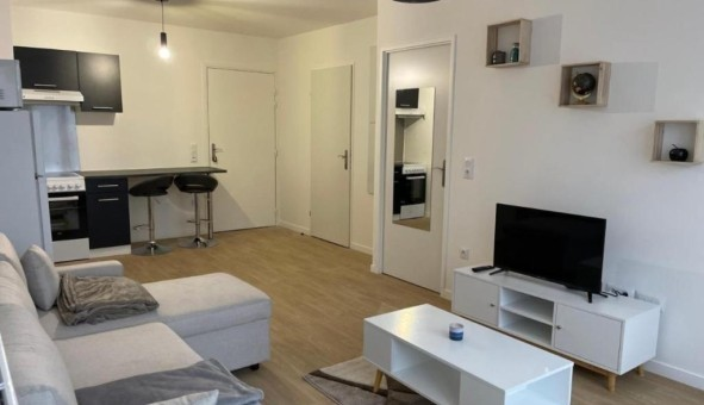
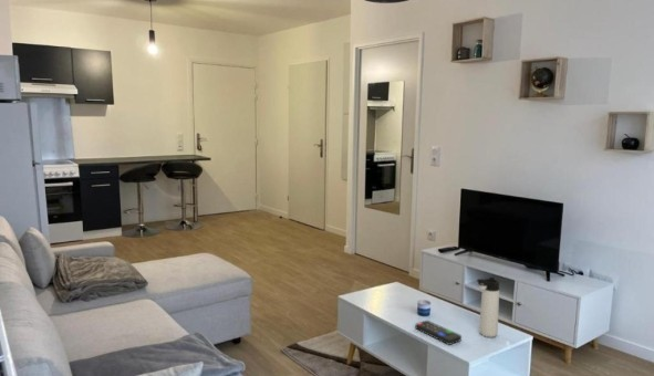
+ thermos bottle [476,276,500,338]
+ remote control [414,320,463,346]
